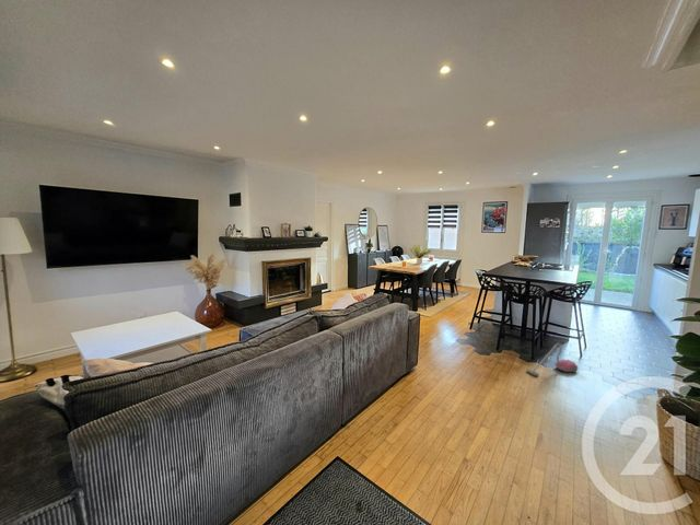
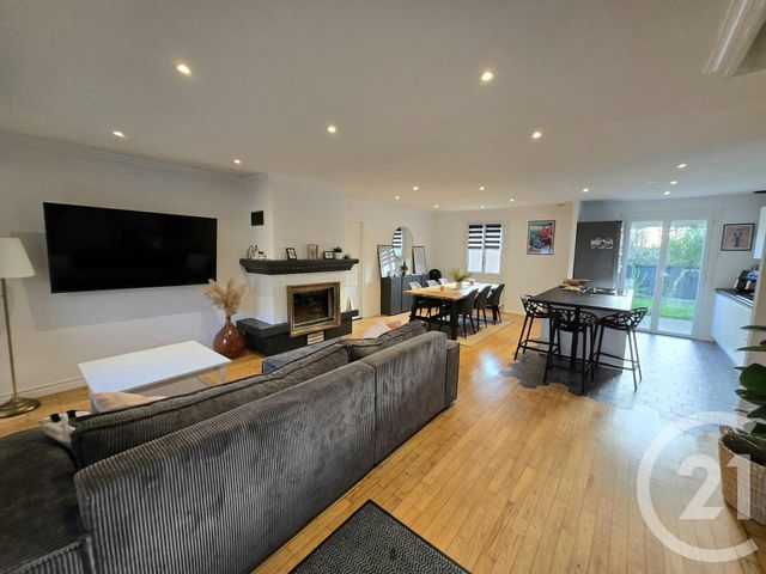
- vacuum cleaner [526,342,579,377]
